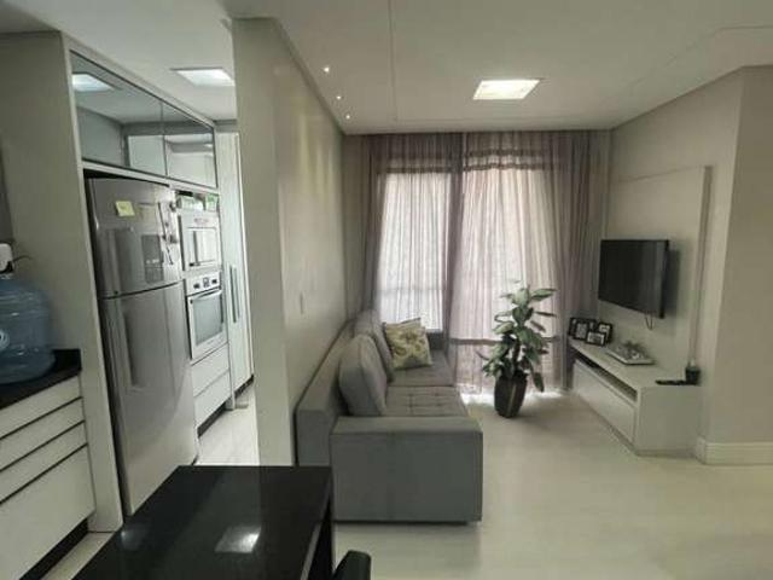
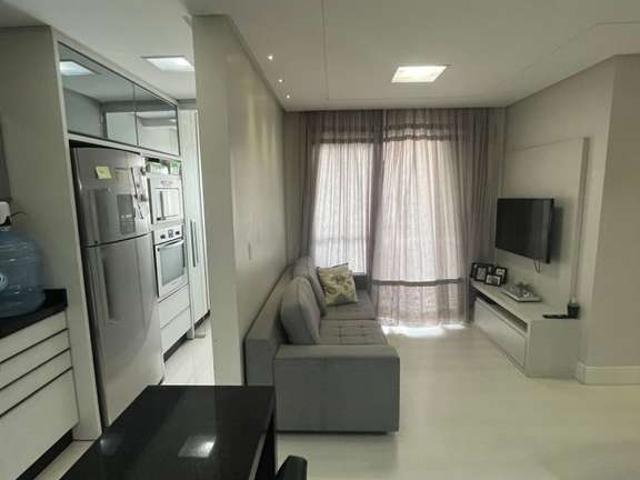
- indoor plant [475,278,563,419]
